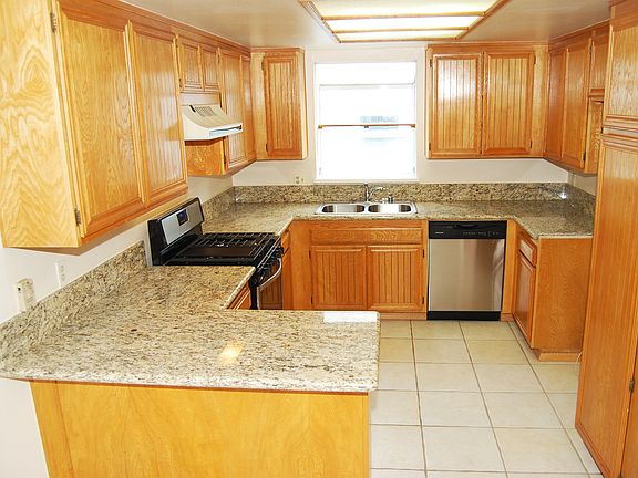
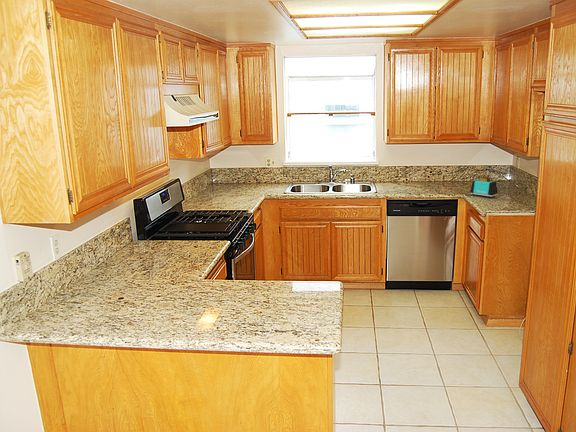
+ toaster [469,176,499,199]
